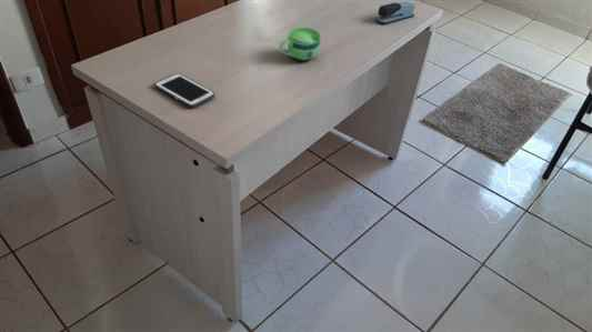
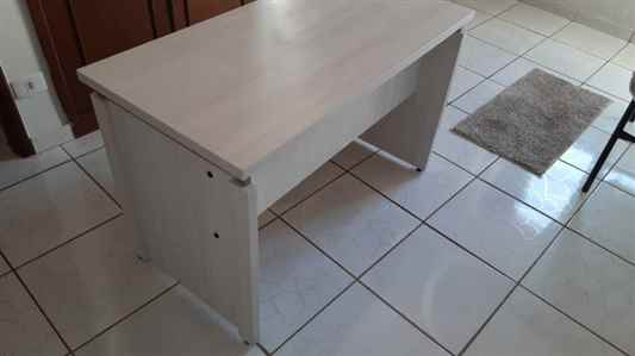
- cell phone [153,72,215,109]
- stapler [375,1,415,26]
- cup [279,27,322,62]
